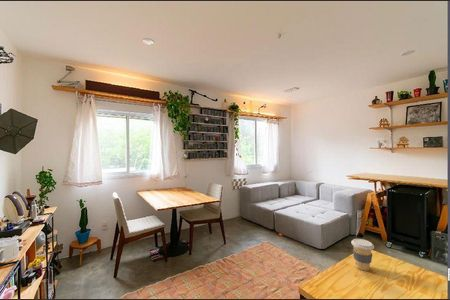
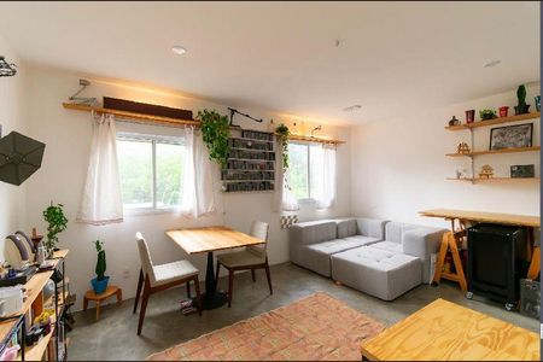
- coffee cup [350,238,375,272]
